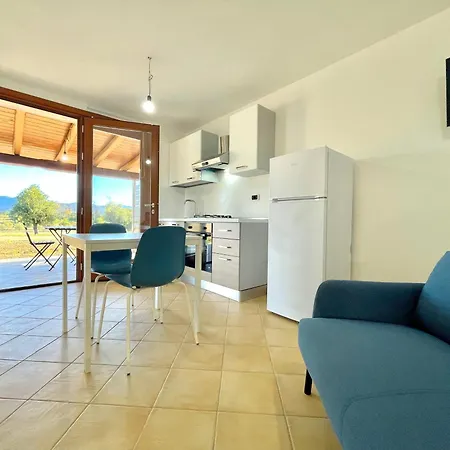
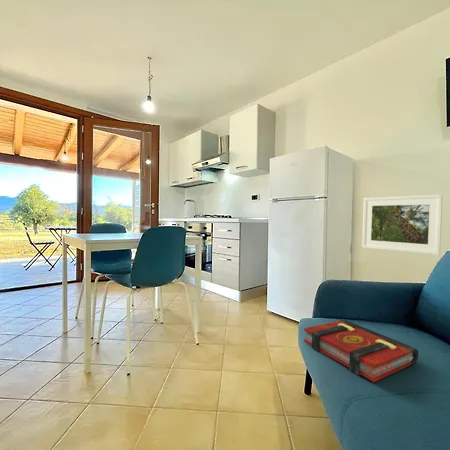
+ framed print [361,193,444,256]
+ book [303,318,419,383]
